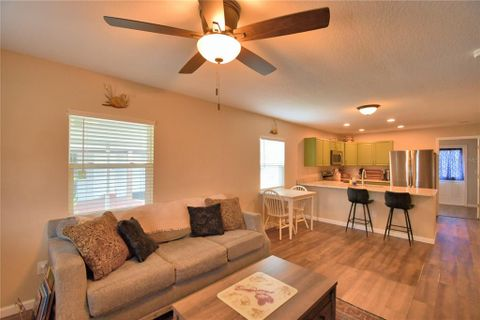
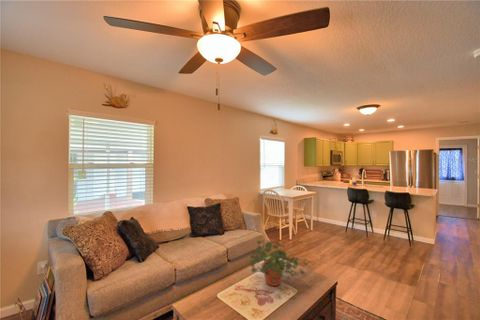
+ potted plant [248,240,309,287]
